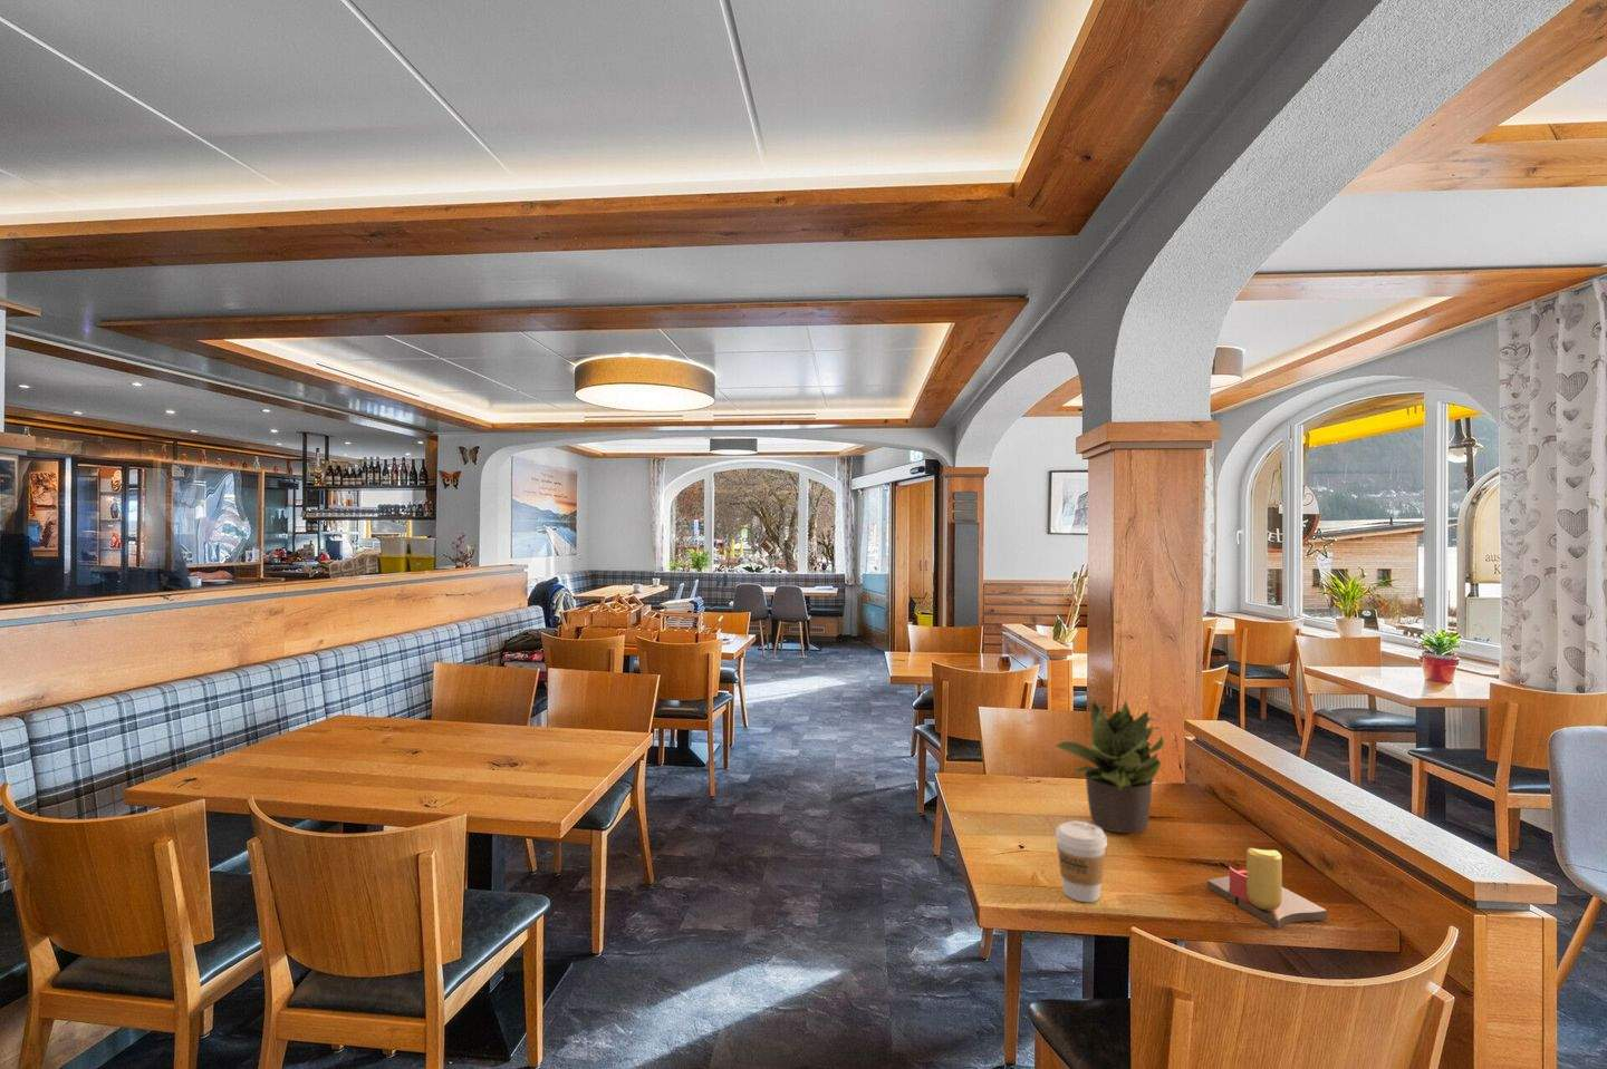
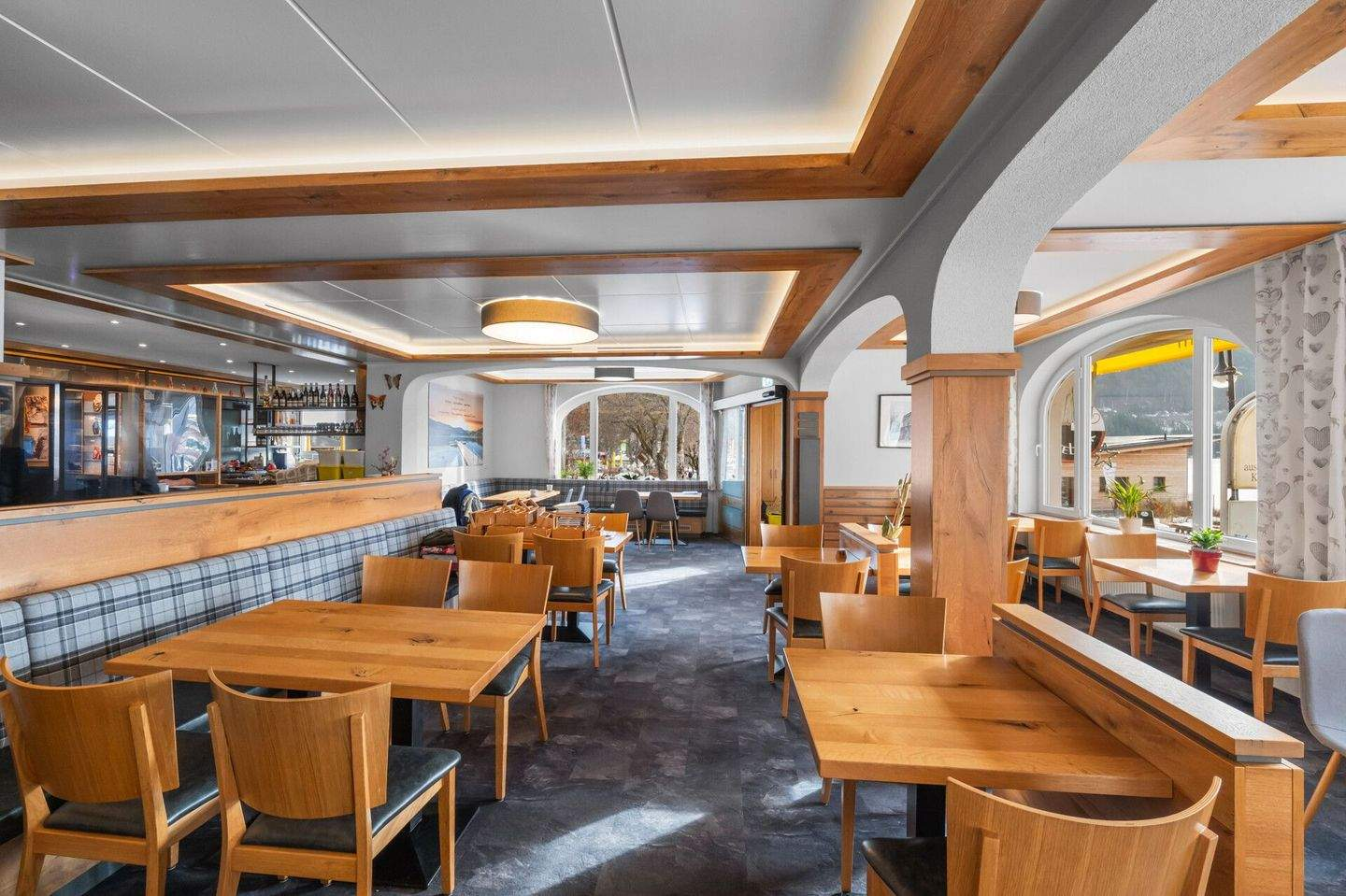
- coffee cup [1054,821,1108,903]
- candle [1206,847,1328,931]
- potted plant [1053,698,1165,834]
